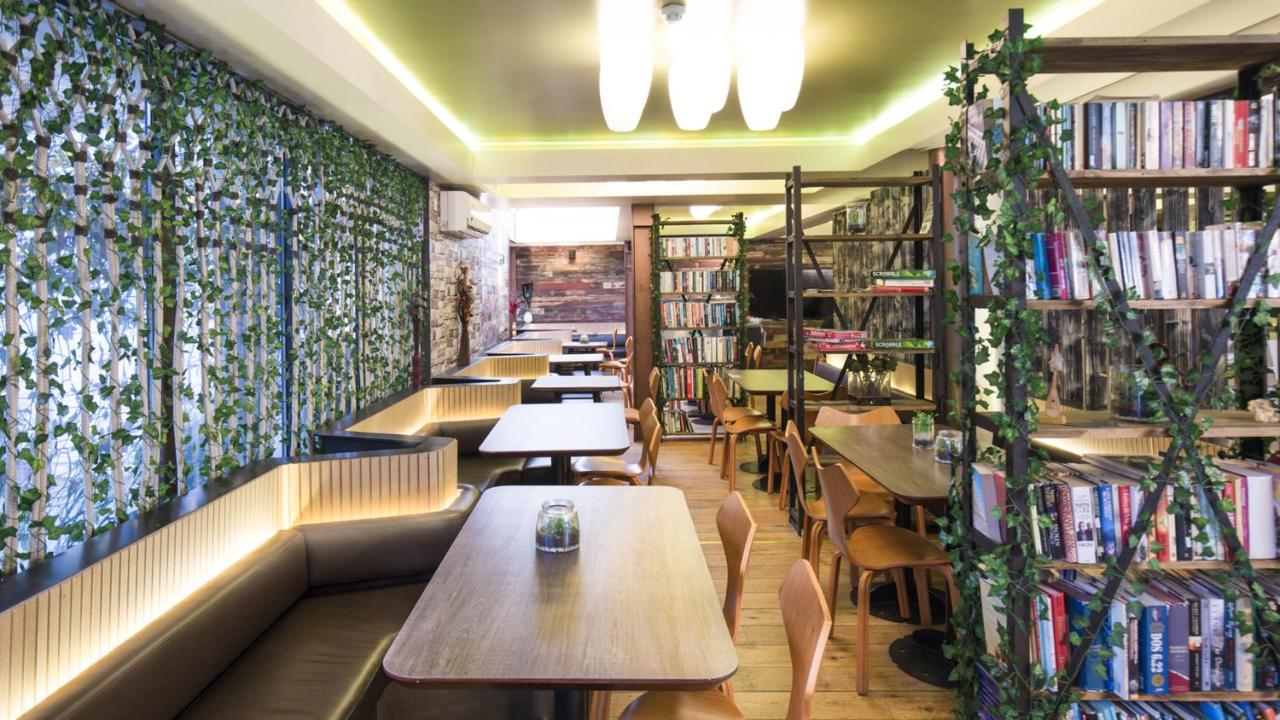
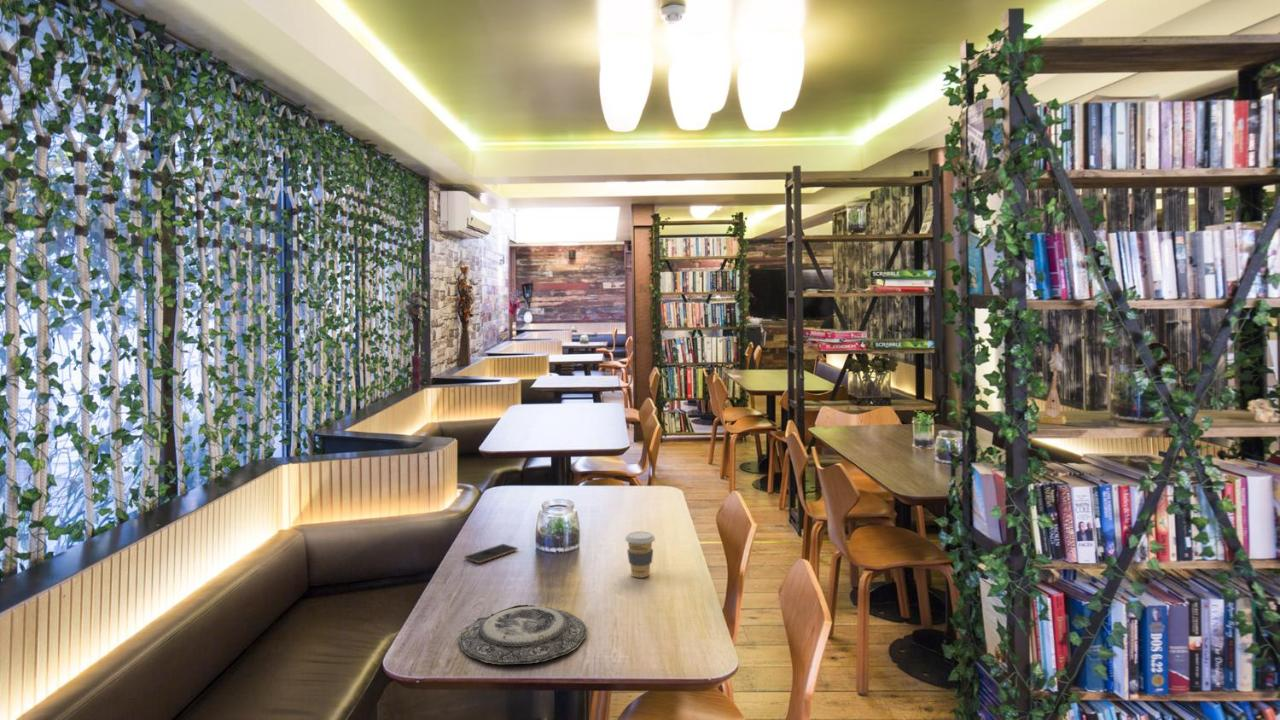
+ smartphone [463,543,519,564]
+ plate [458,604,588,665]
+ coffee cup [624,530,656,579]
